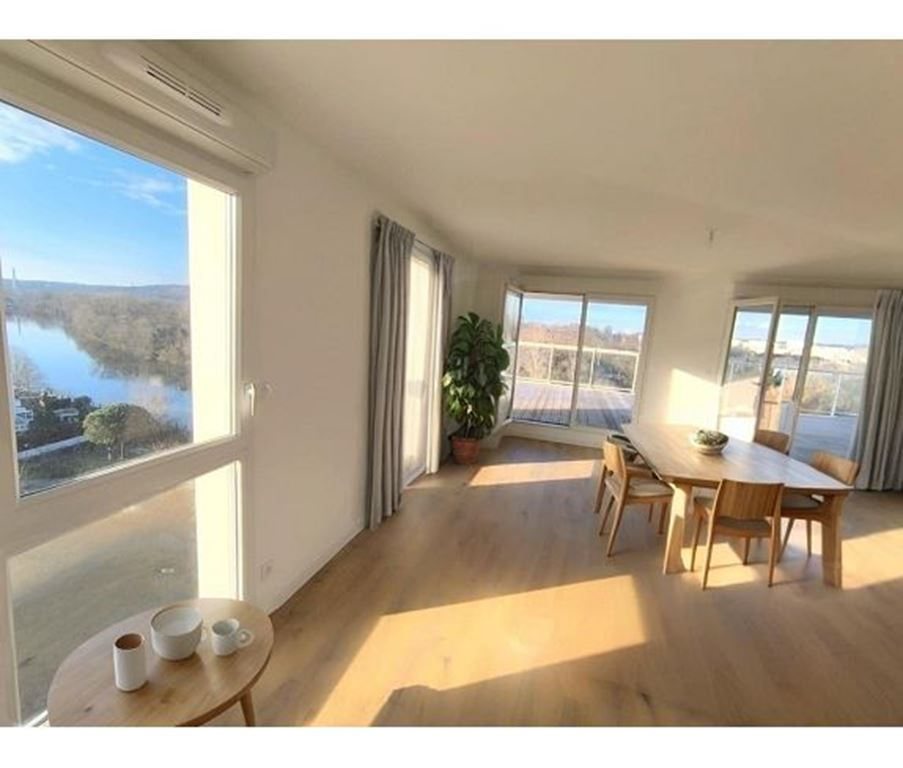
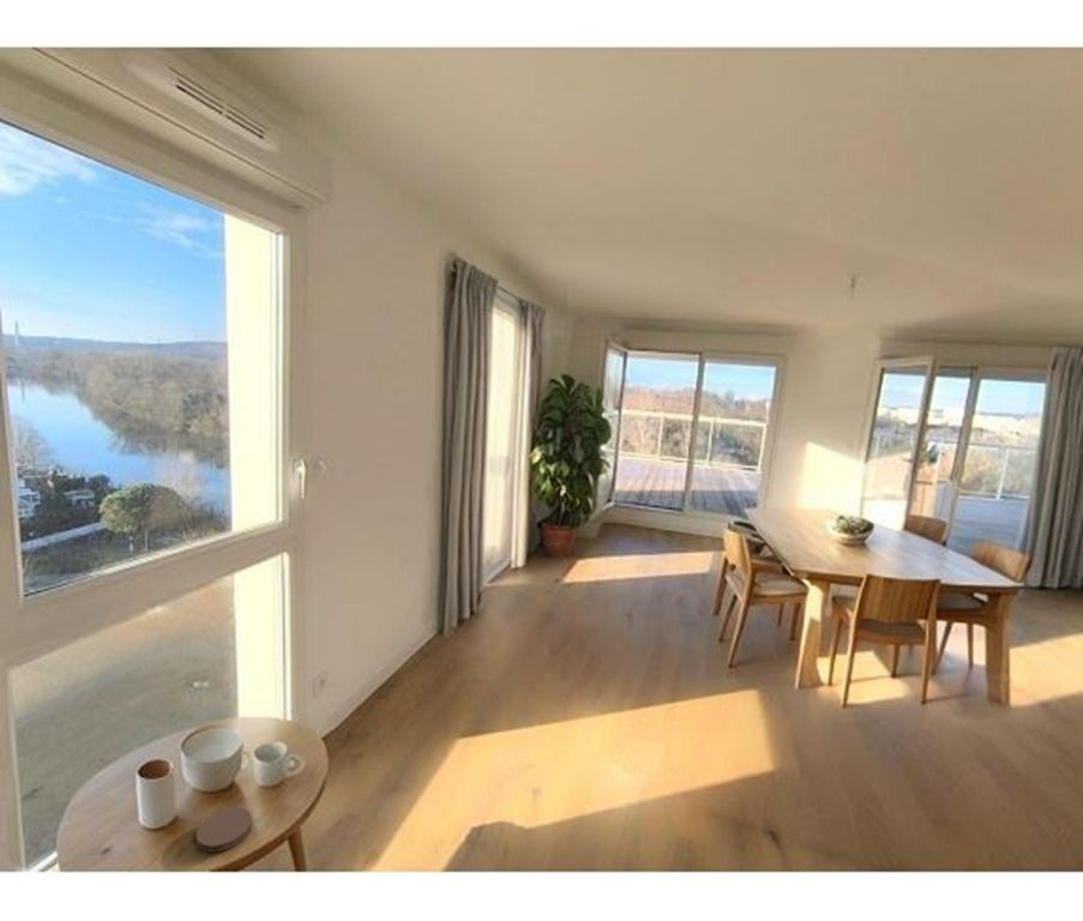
+ coaster [195,806,253,854]
